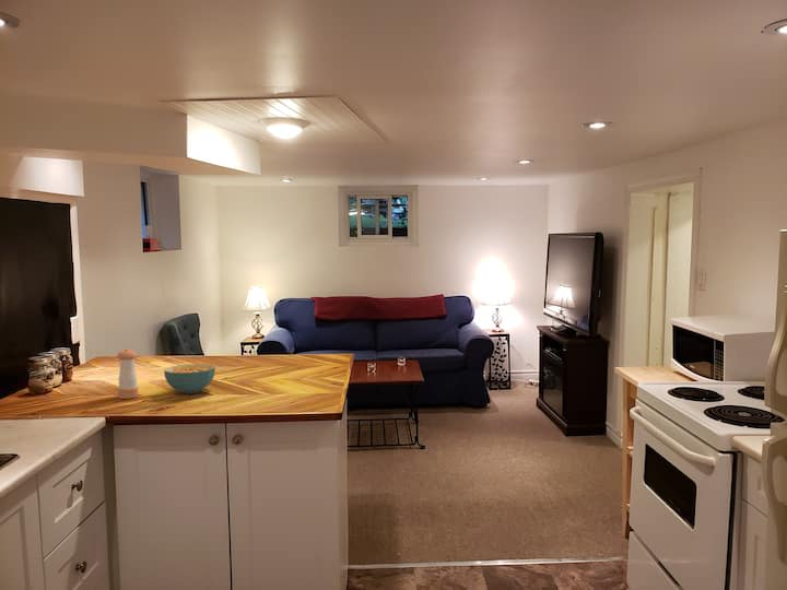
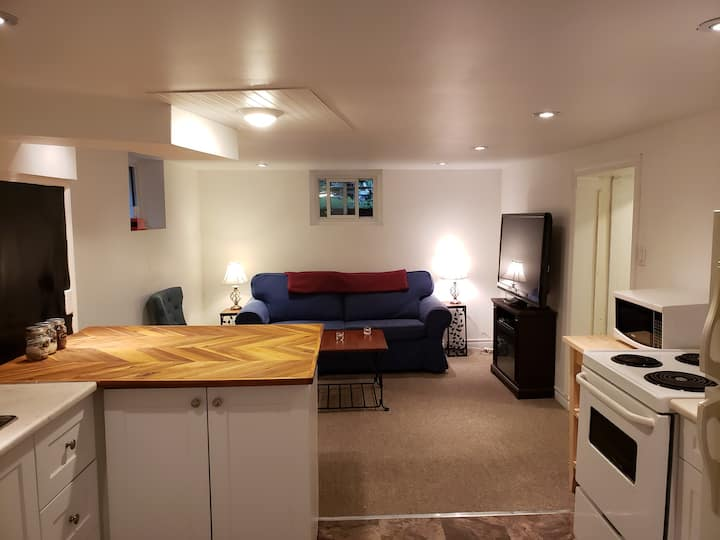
- pepper shaker [116,347,140,400]
- cereal bowl [163,363,216,394]
